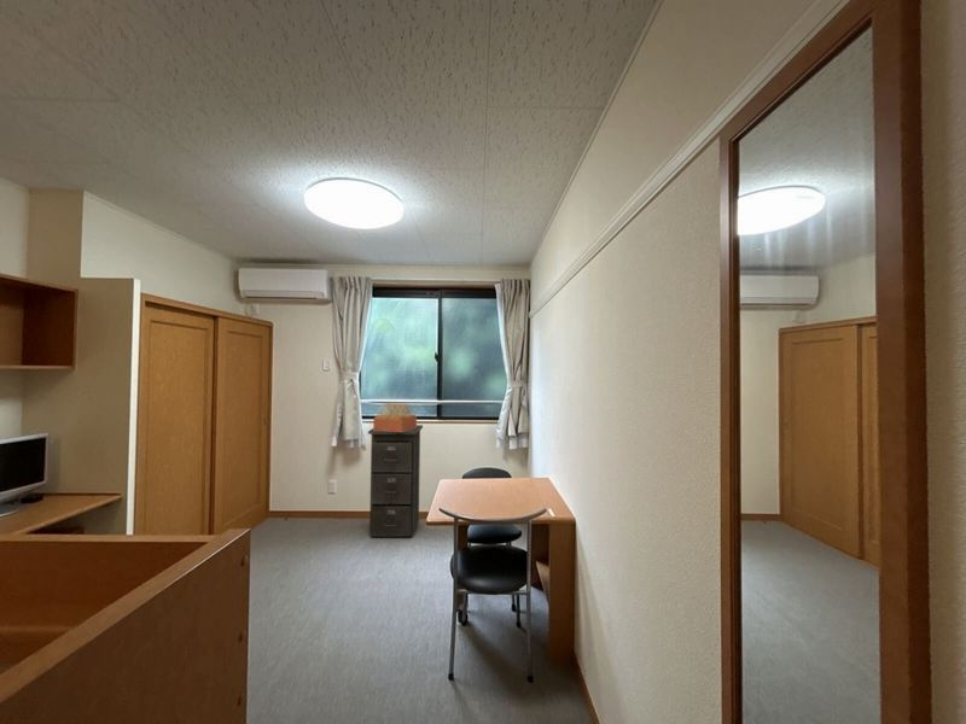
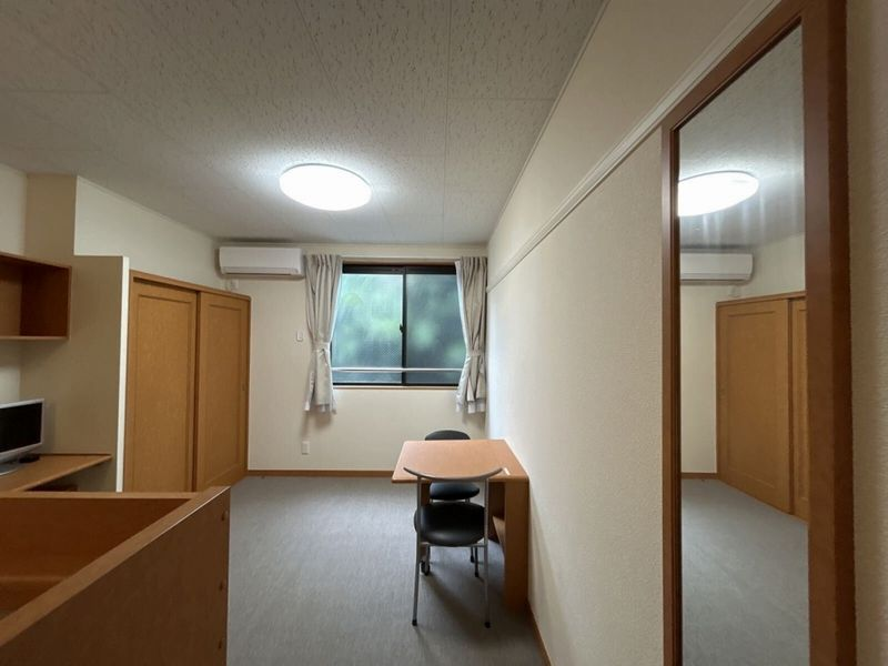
- filing cabinet [367,424,424,538]
- architectural model [372,402,418,432]
